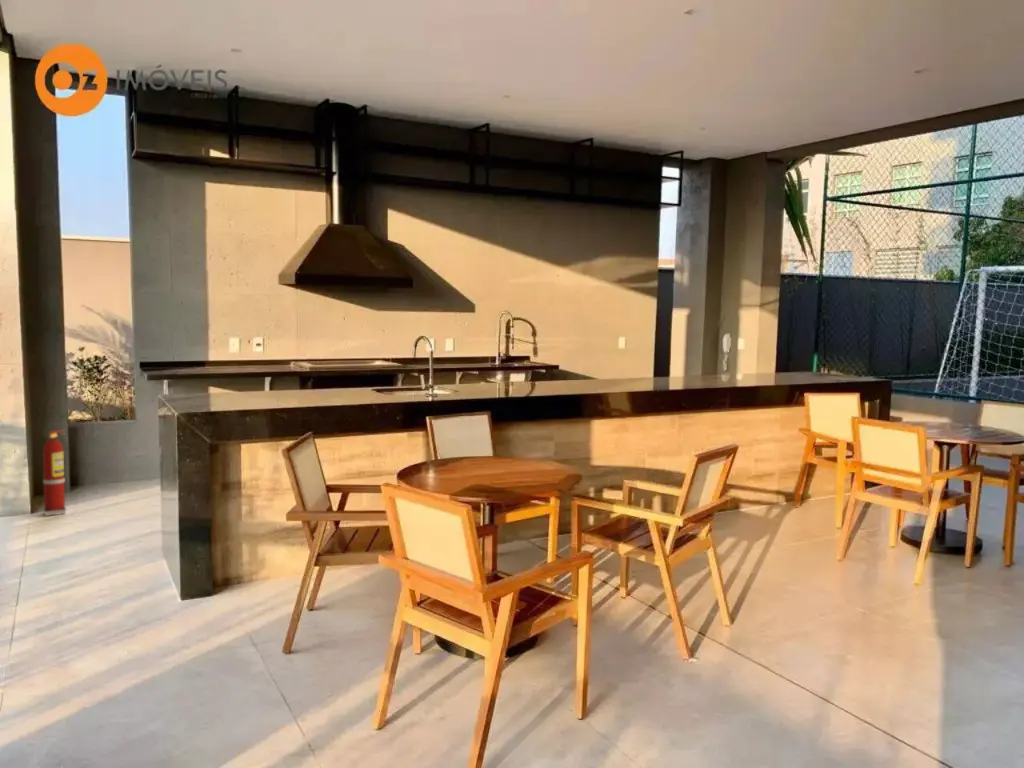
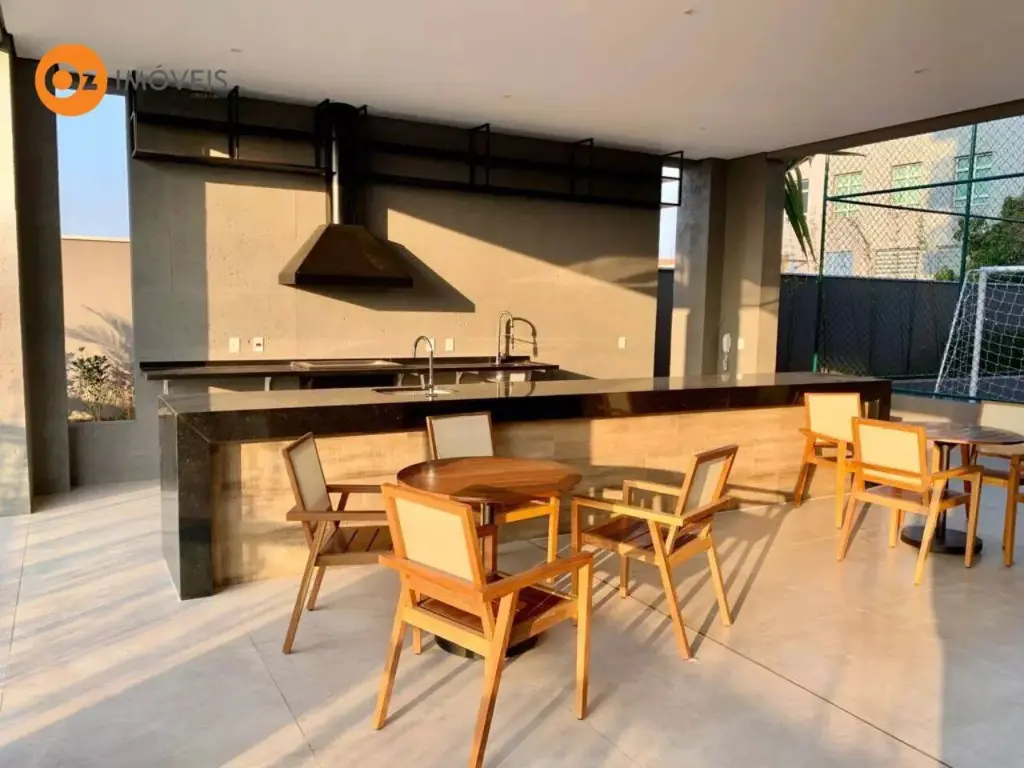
- fire extinguisher [42,429,67,517]
